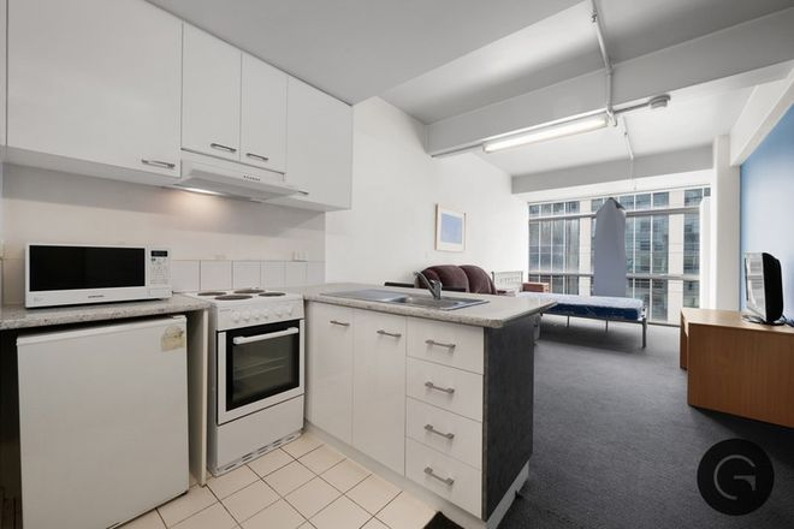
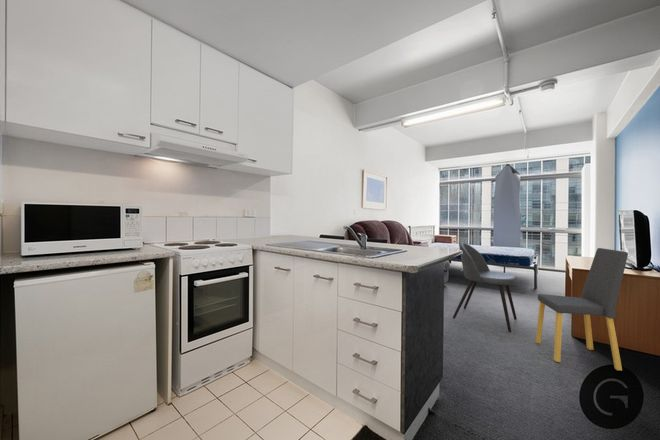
+ dining chair [535,247,629,372]
+ dining chair [452,241,518,333]
